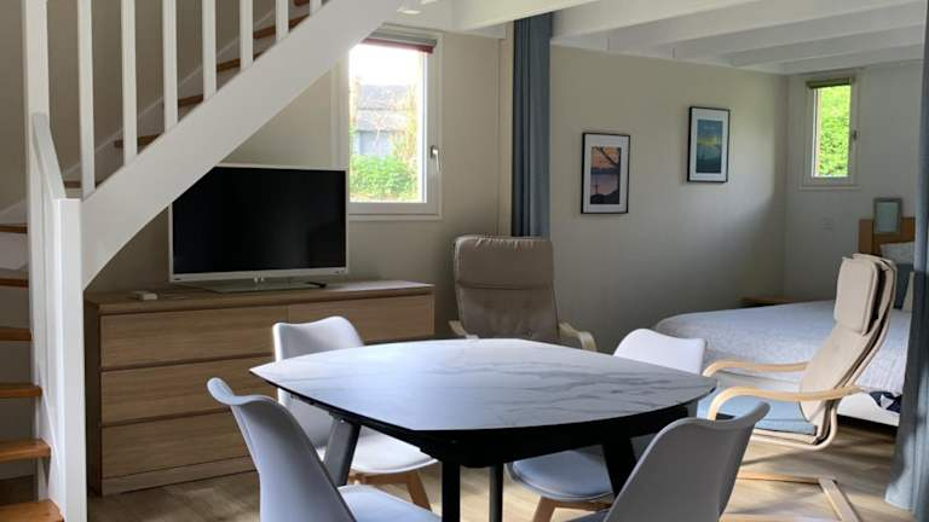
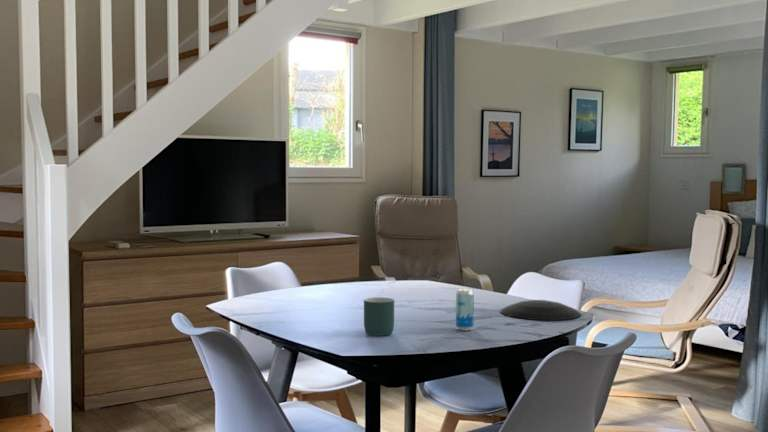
+ mug [363,296,395,337]
+ plate [500,299,582,321]
+ beverage can [455,288,475,331]
